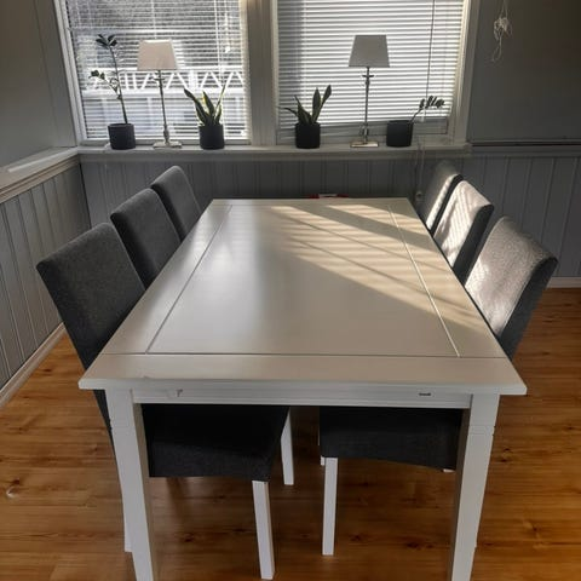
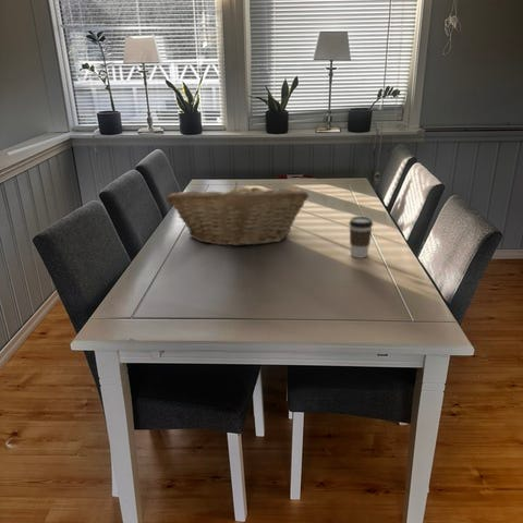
+ fruit basket [165,181,309,247]
+ coffee cup [348,215,374,259]
